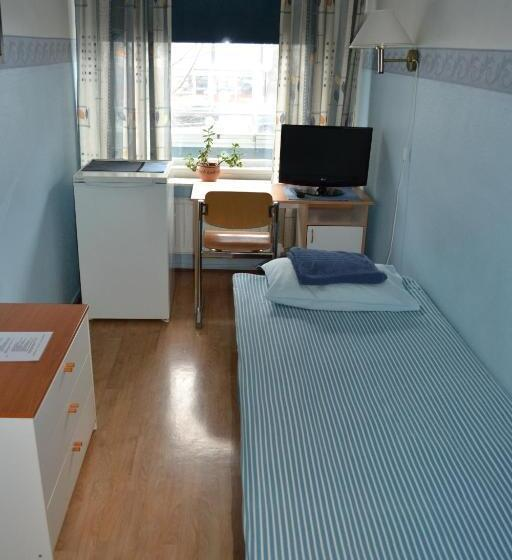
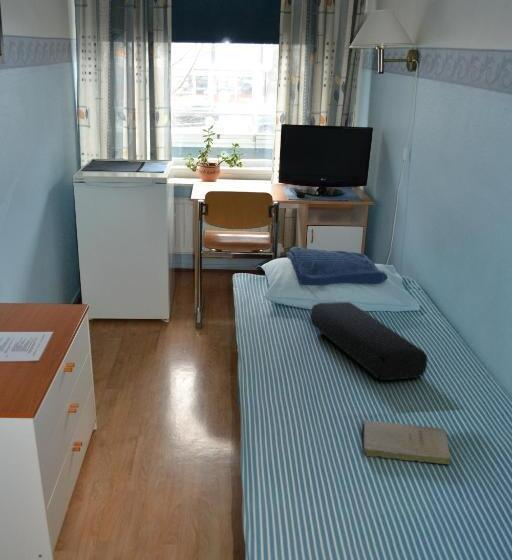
+ book [361,419,452,465]
+ cushion [309,301,429,381]
